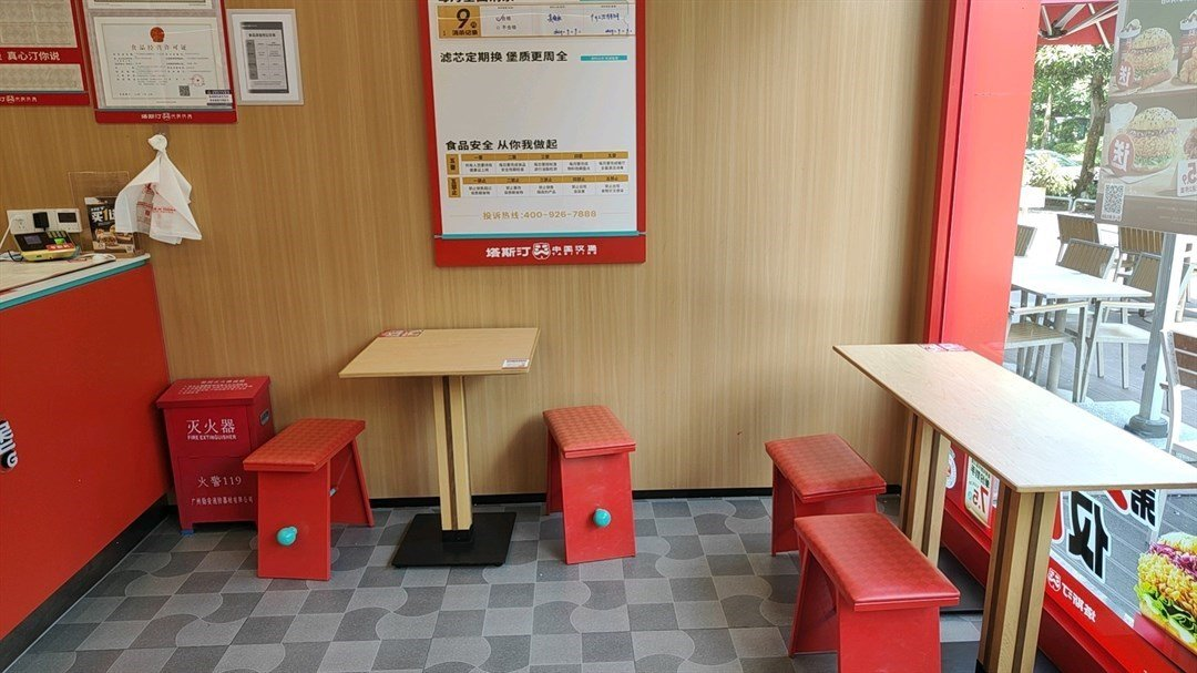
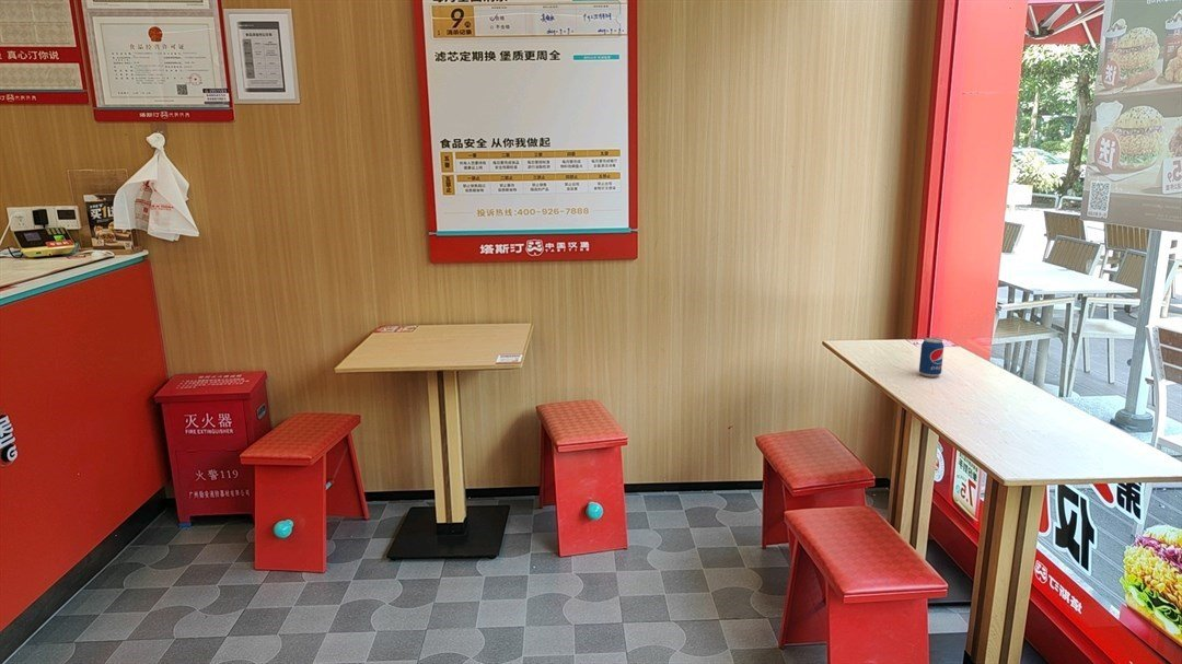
+ beverage can [918,337,945,378]
